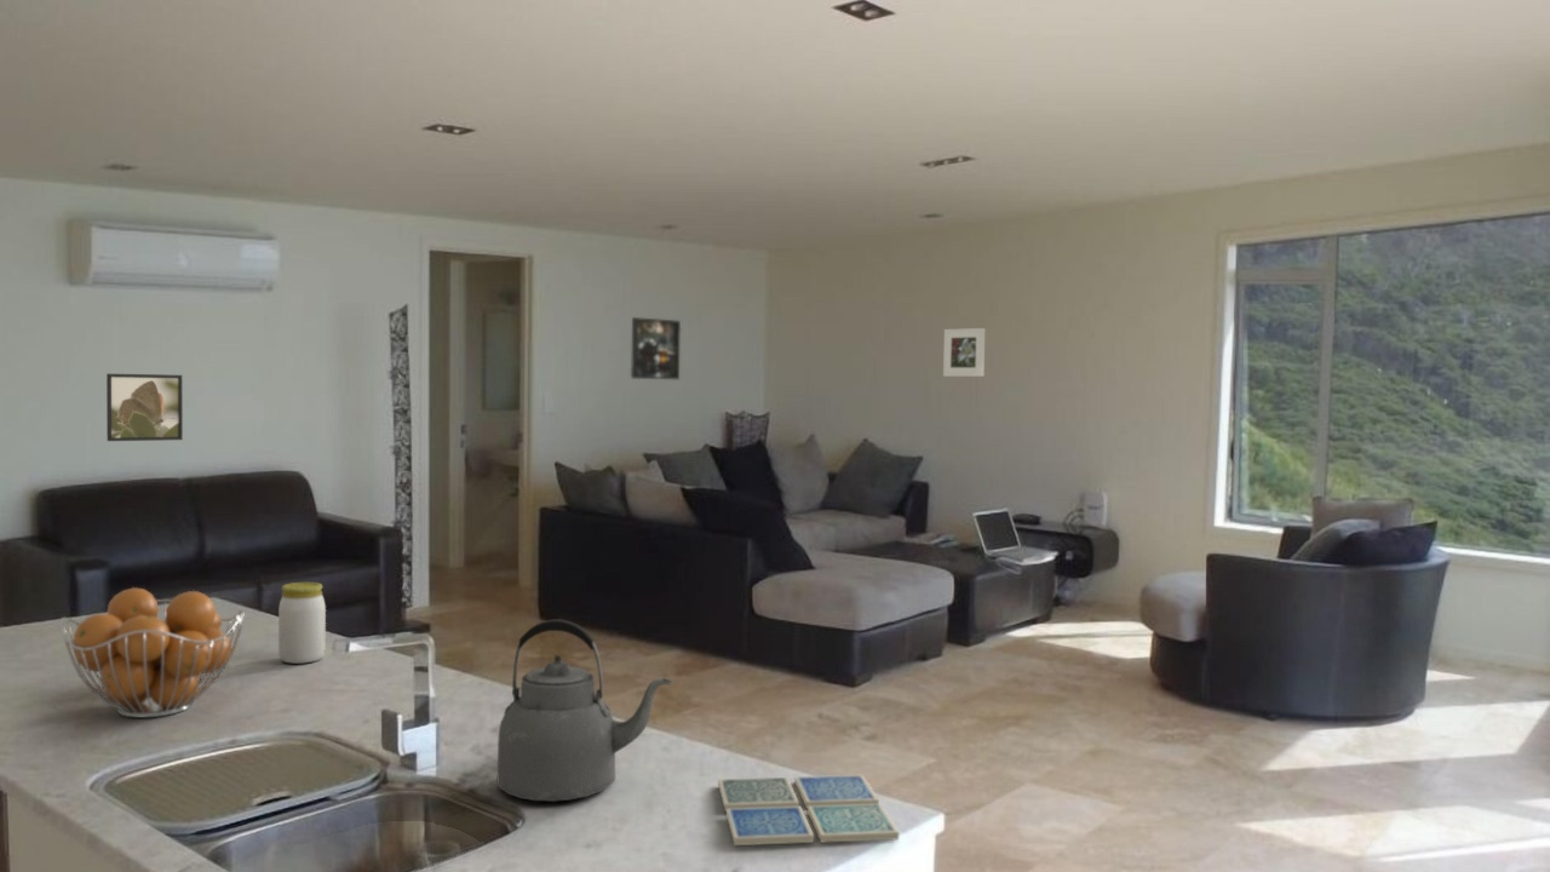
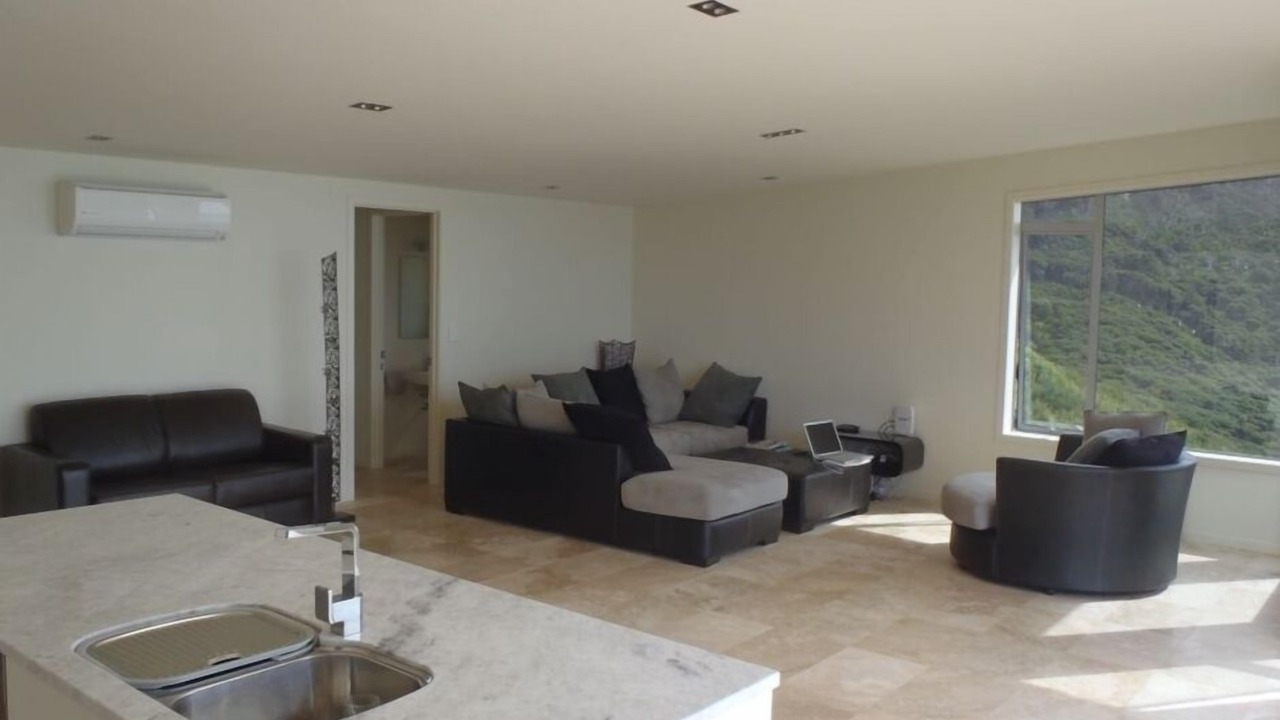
- kettle [495,618,673,803]
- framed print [942,327,987,378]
- fruit basket [59,586,246,718]
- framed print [630,316,682,380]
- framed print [105,373,184,442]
- drink coaster [717,774,900,847]
- jar [277,581,327,665]
